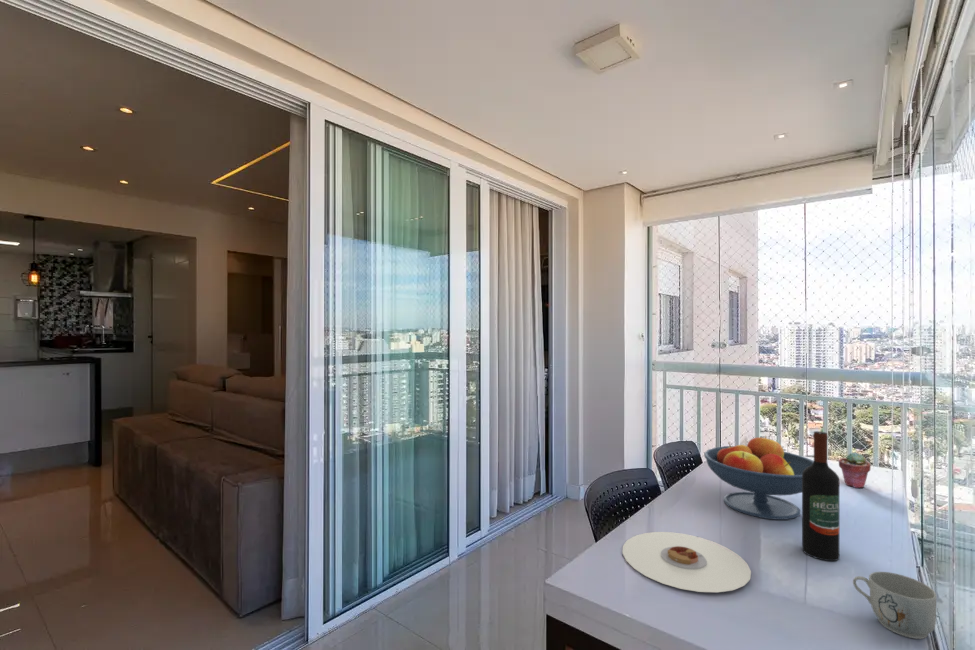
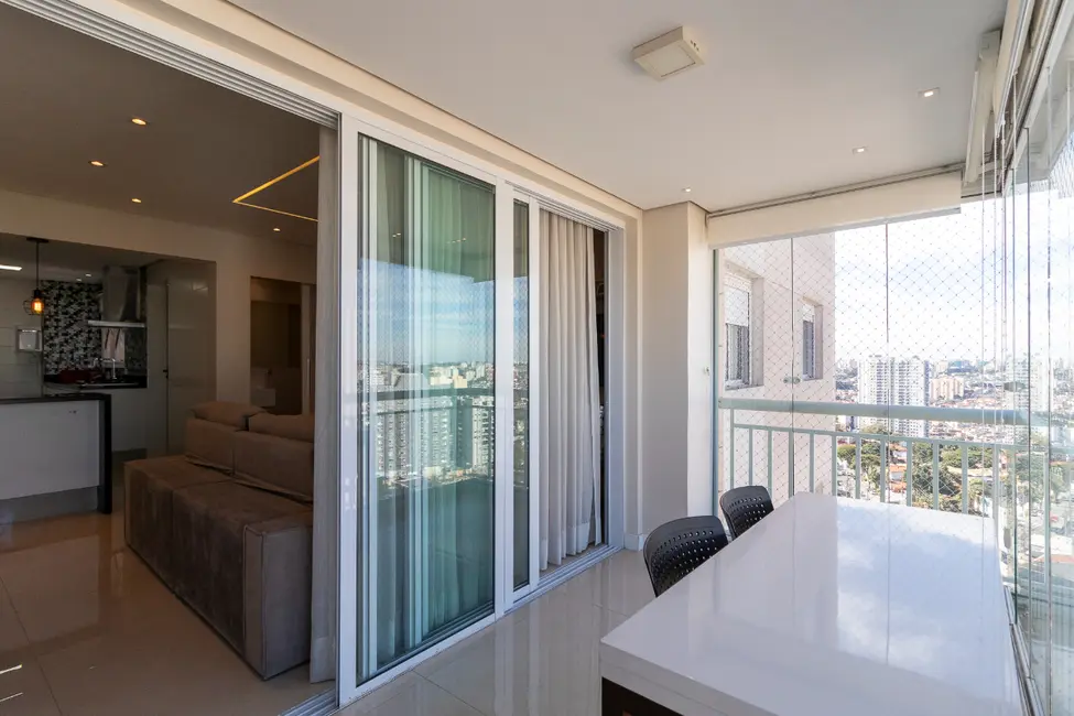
- mug [852,571,937,640]
- plate [621,531,752,593]
- potted succulent [838,451,872,489]
- wine bottle [801,430,840,562]
- fruit bowl [703,435,814,521]
